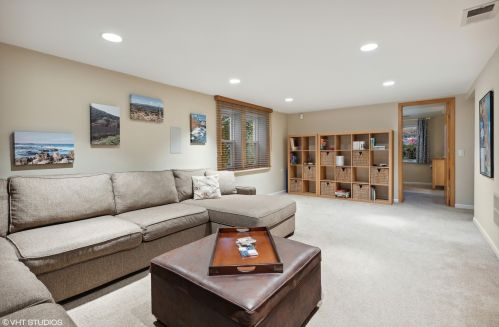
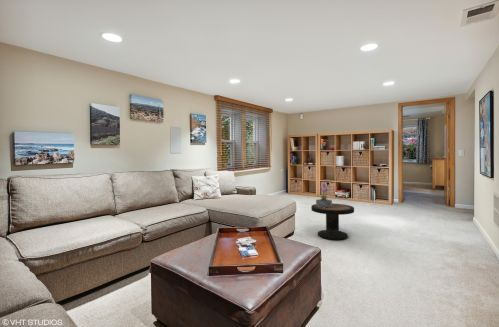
+ side table [310,203,355,241]
+ potted plant [315,180,333,208]
